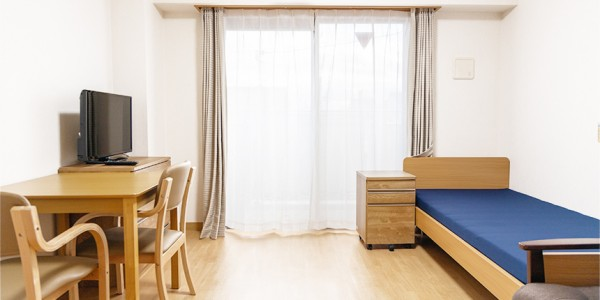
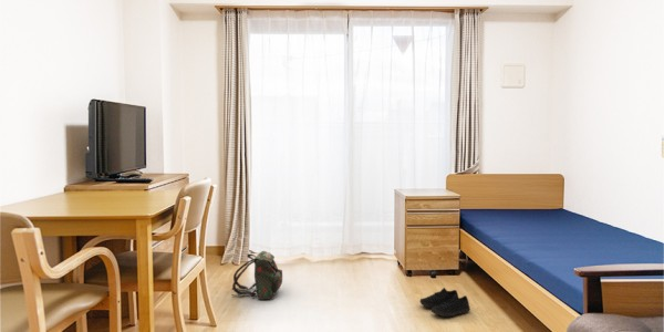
+ shoe [418,287,471,318]
+ backpack [230,250,283,301]
